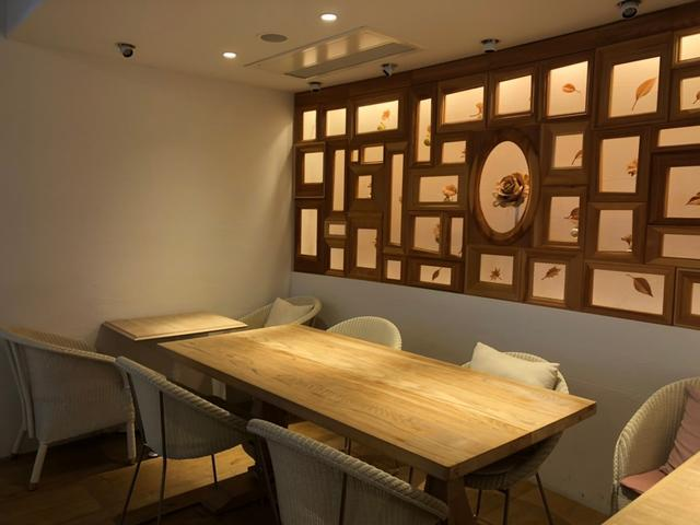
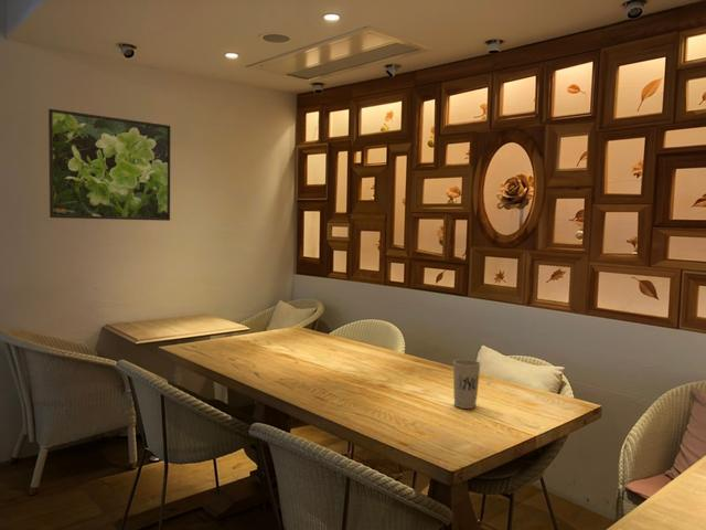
+ cup [452,358,481,410]
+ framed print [47,108,171,222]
